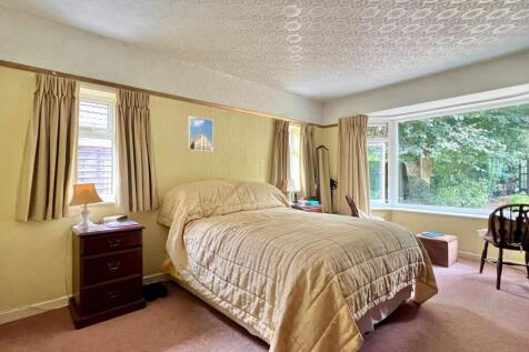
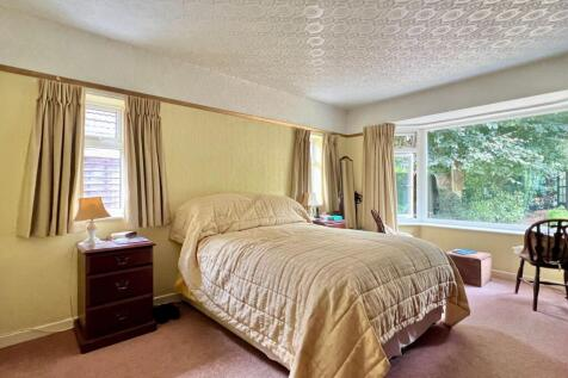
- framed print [187,115,214,152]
